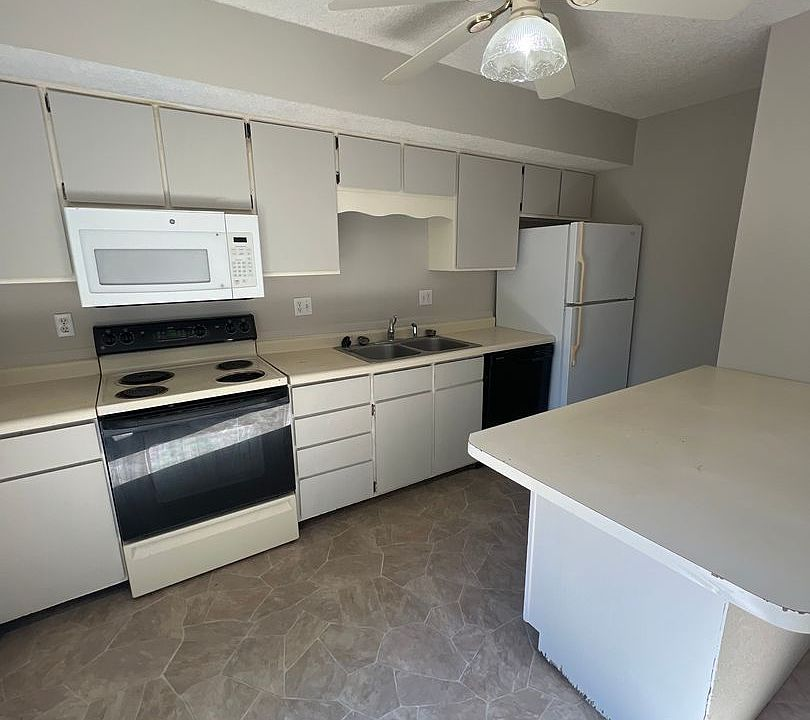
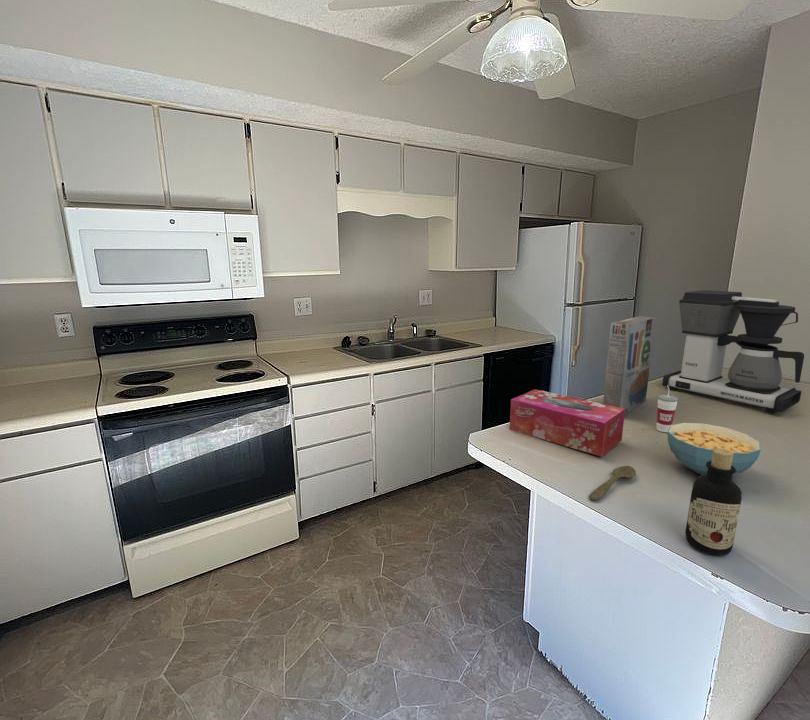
+ cereal box [602,315,657,415]
+ coffee maker [661,289,805,415]
+ cereal bowl [667,422,762,476]
+ tissue box [509,388,626,458]
+ bottle [684,448,743,557]
+ cup [656,385,679,433]
+ spoon [588,465,637,501]
